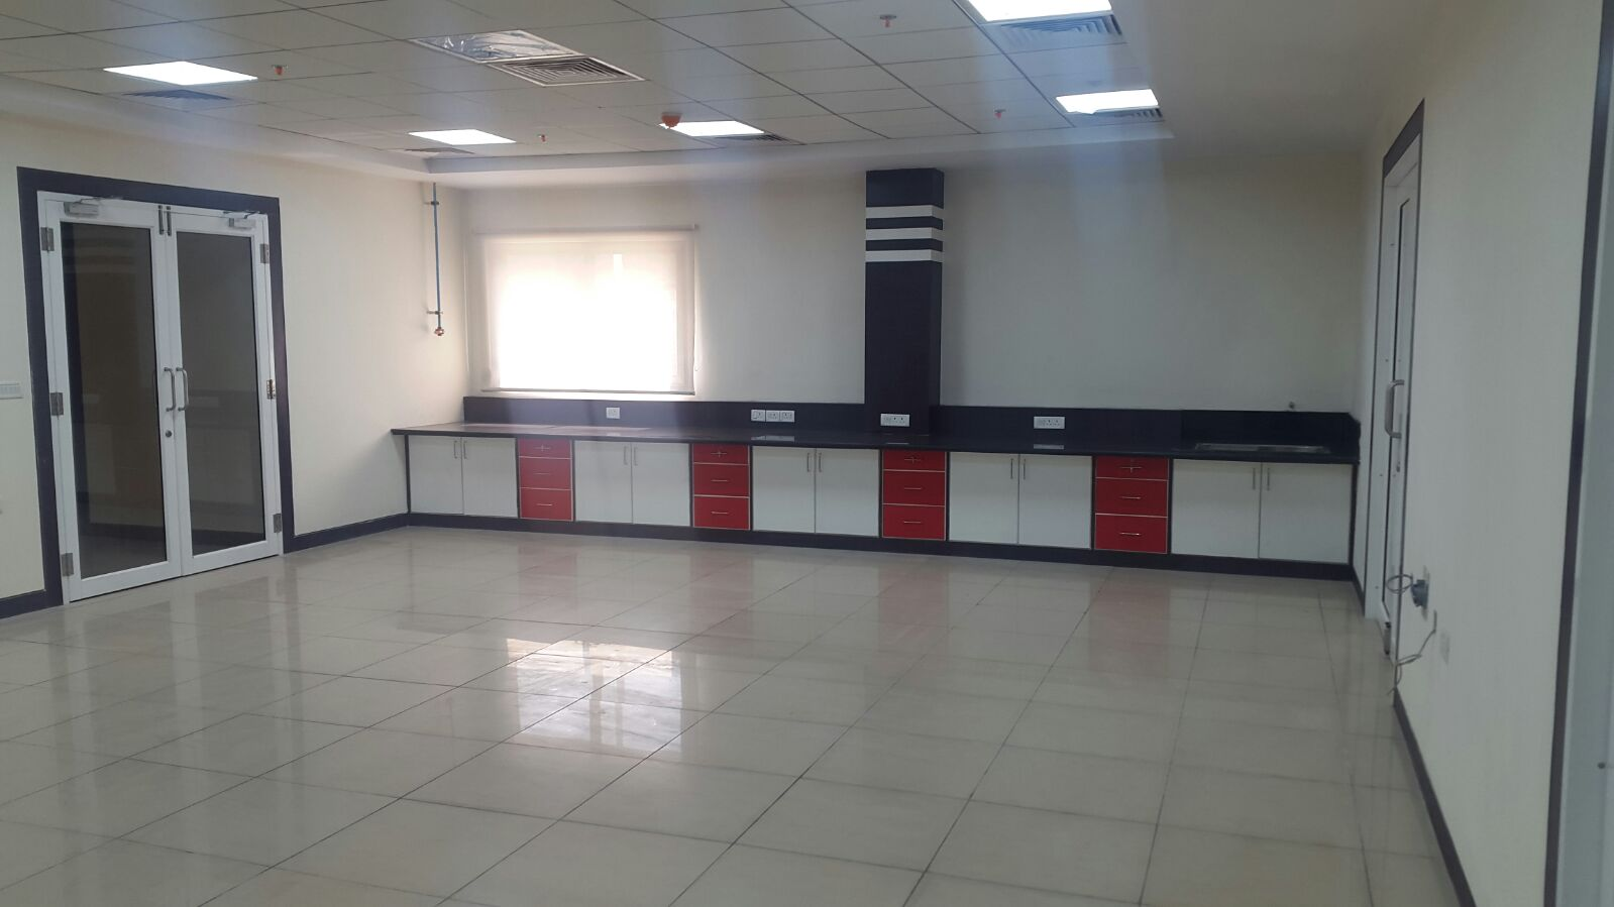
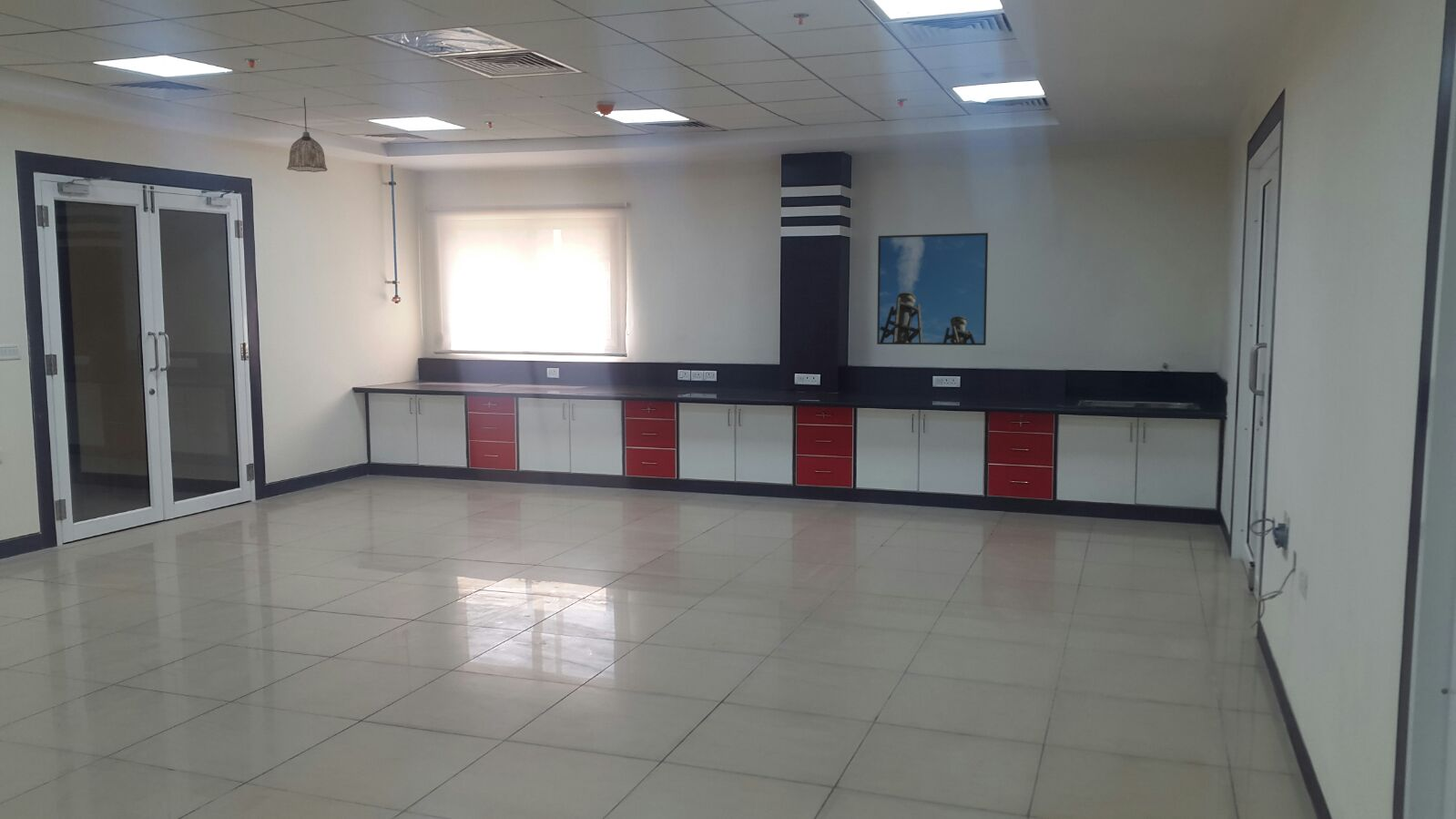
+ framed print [876,232,989,346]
+ pendant lamp [286,97,329,173]
